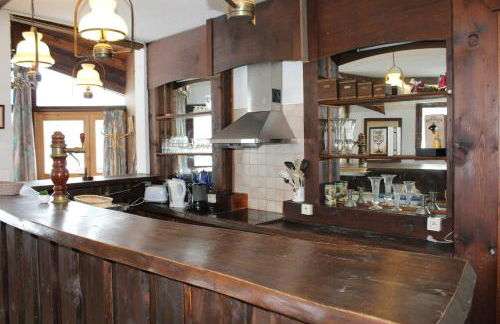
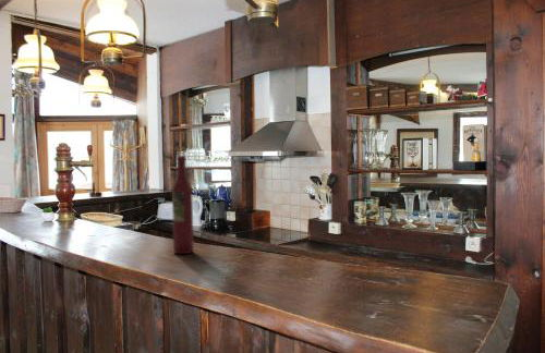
+ wine bottle [171,155,195,255]
